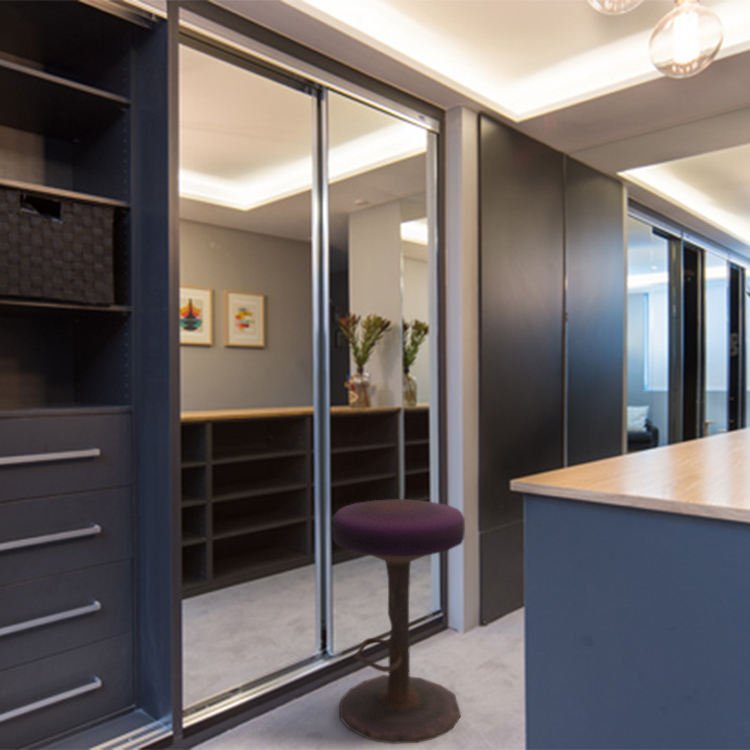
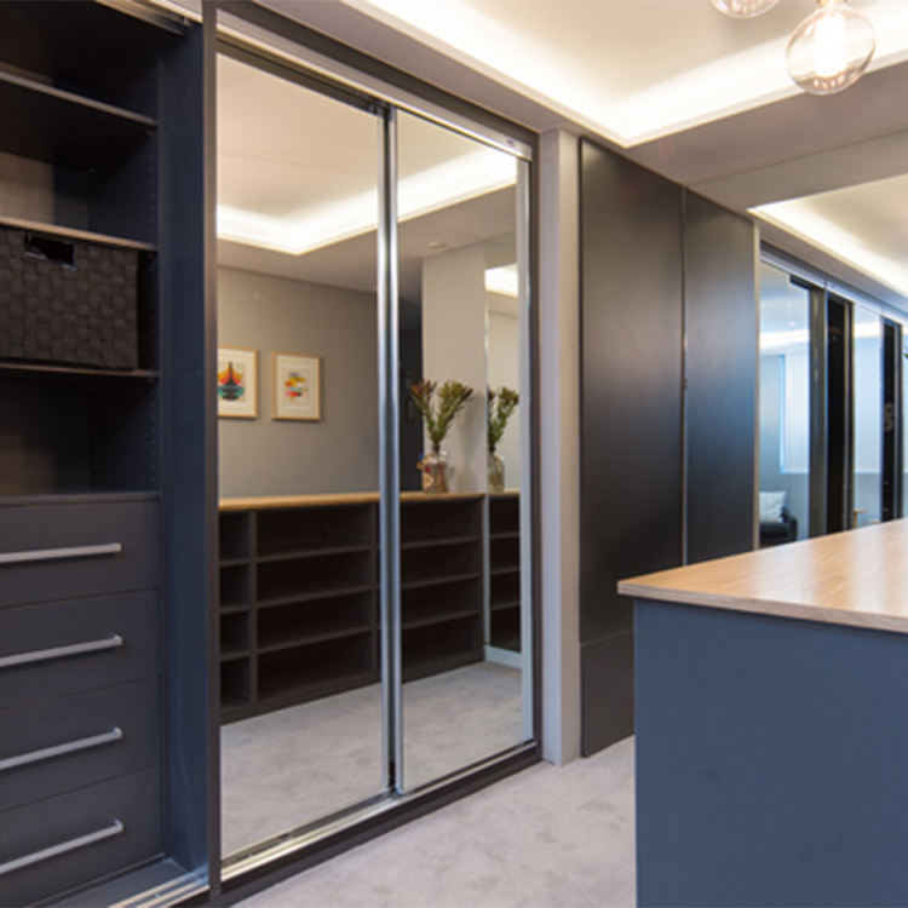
- stool [331,498,466,745]
